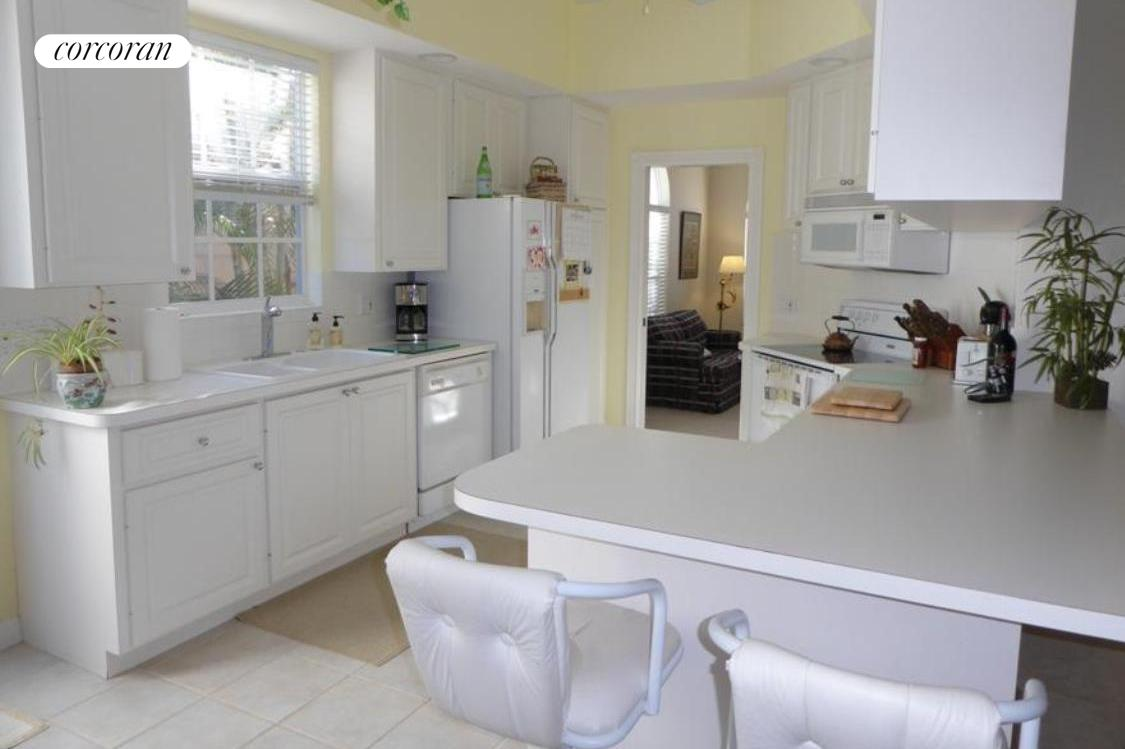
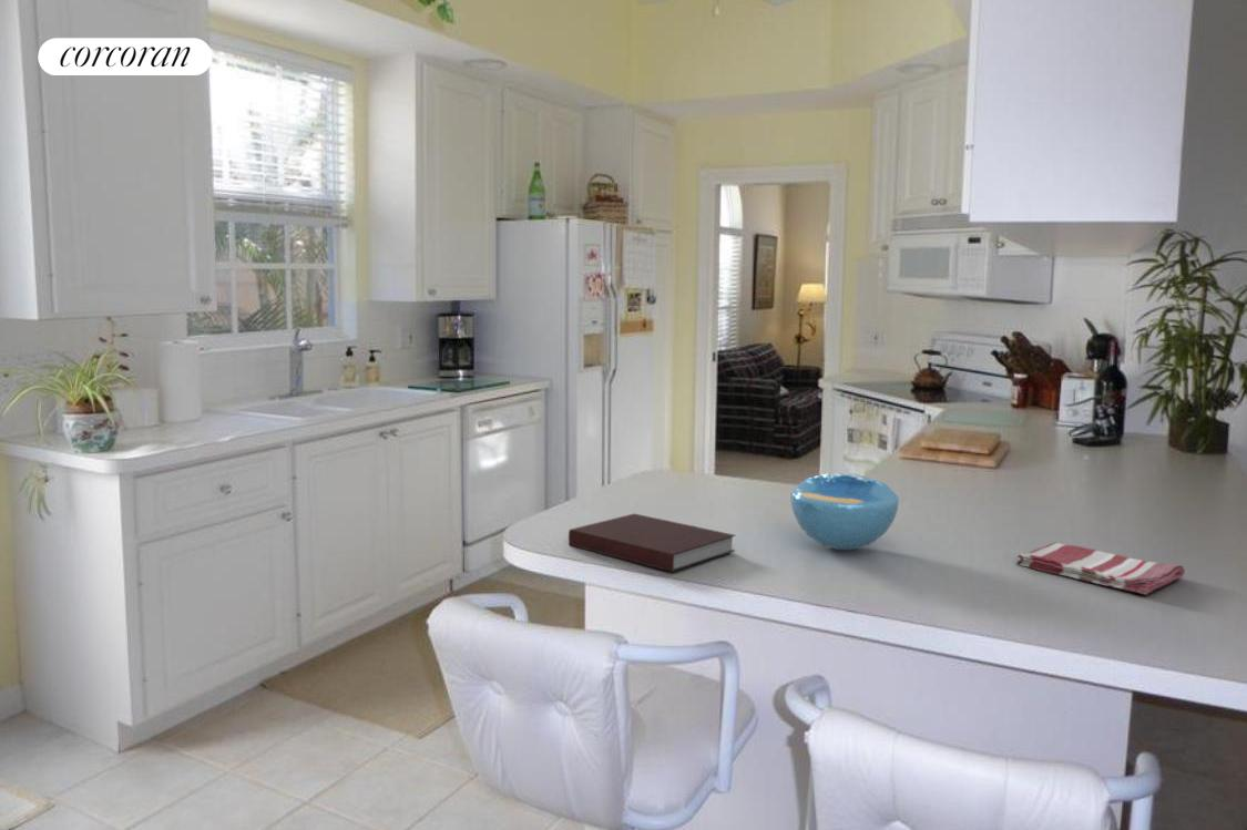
+ notebook [568,512,737,573]
+ dish towel [1015,542,1186,596]
+ bowl [790,472,900,551]
